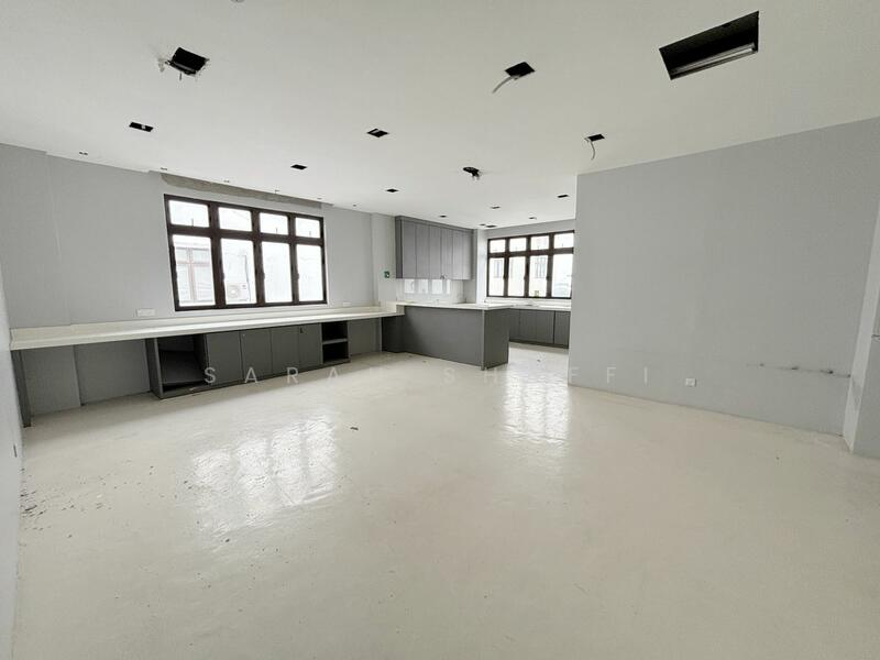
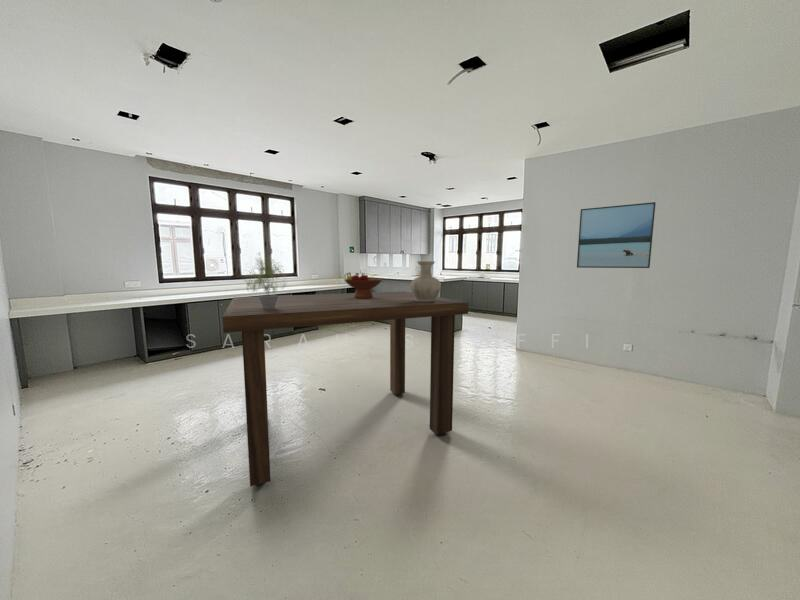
+ fruit bowl [343,271,384,298]
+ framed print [576,201,657,269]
+ dining table [221,290,470,488]
+ vase [410,260,442,301]
+ potted plant [239,251,288,309]
